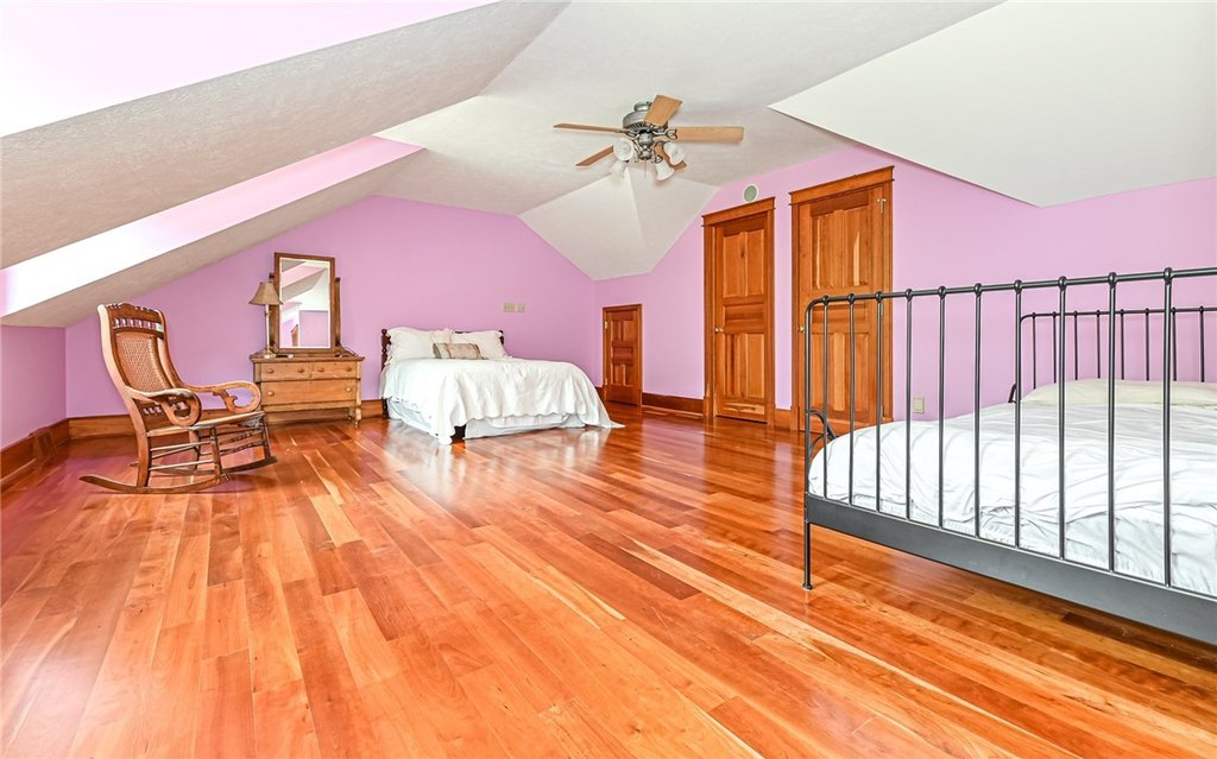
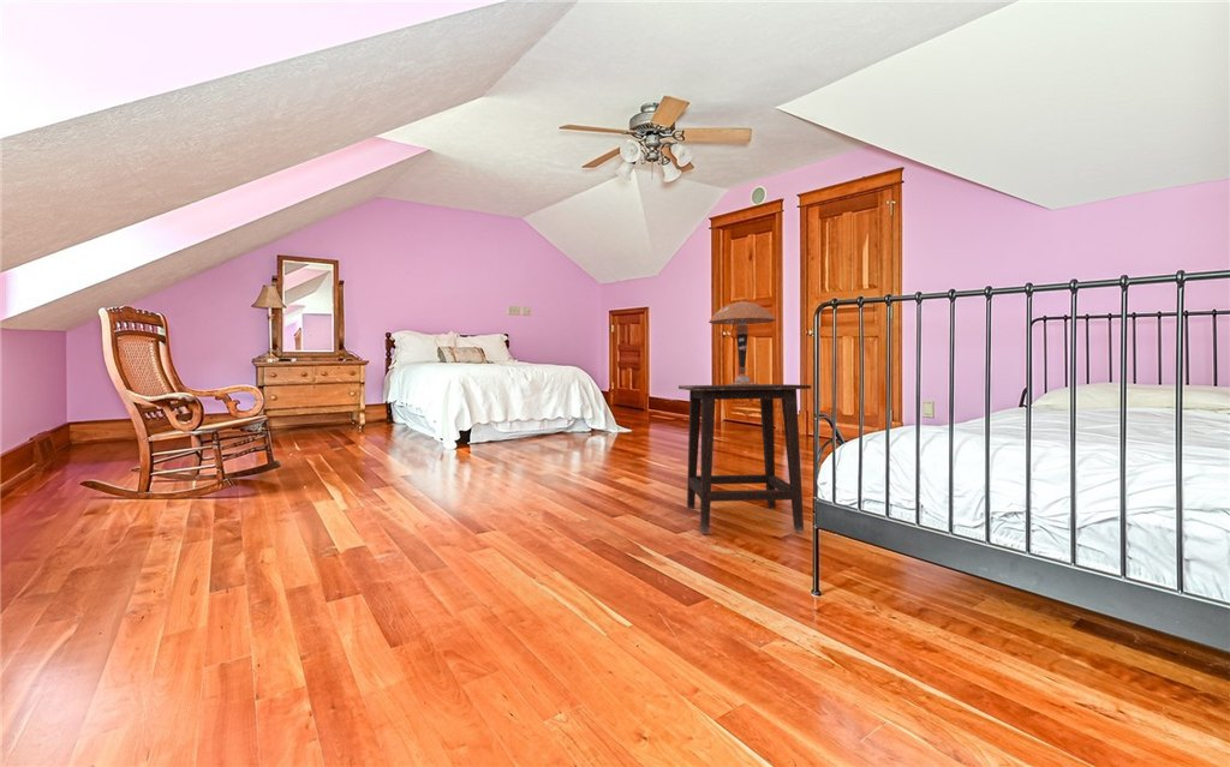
+ side table [677,383,812,534]
+ table lamp [707,298,777,385]
